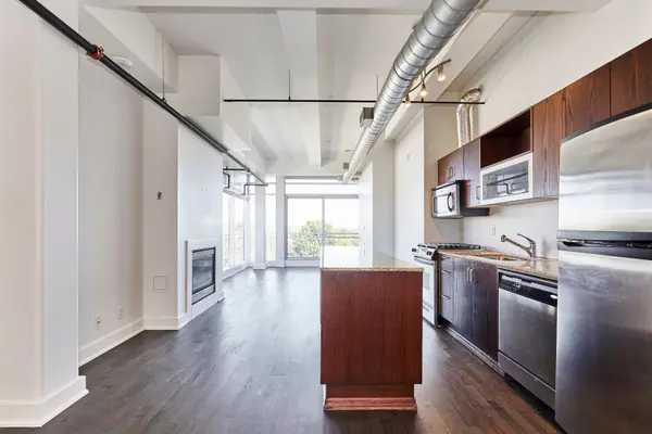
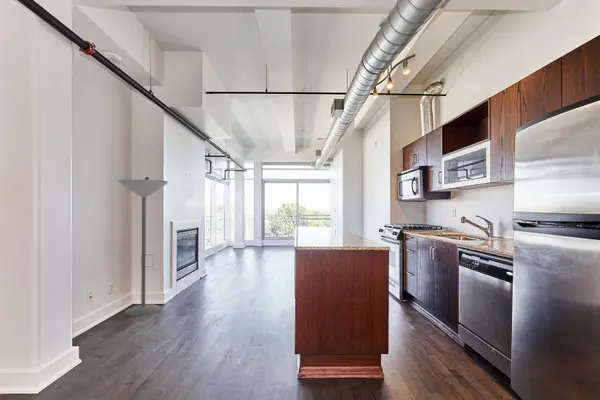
+ floor lamp [117,179,169,317]
